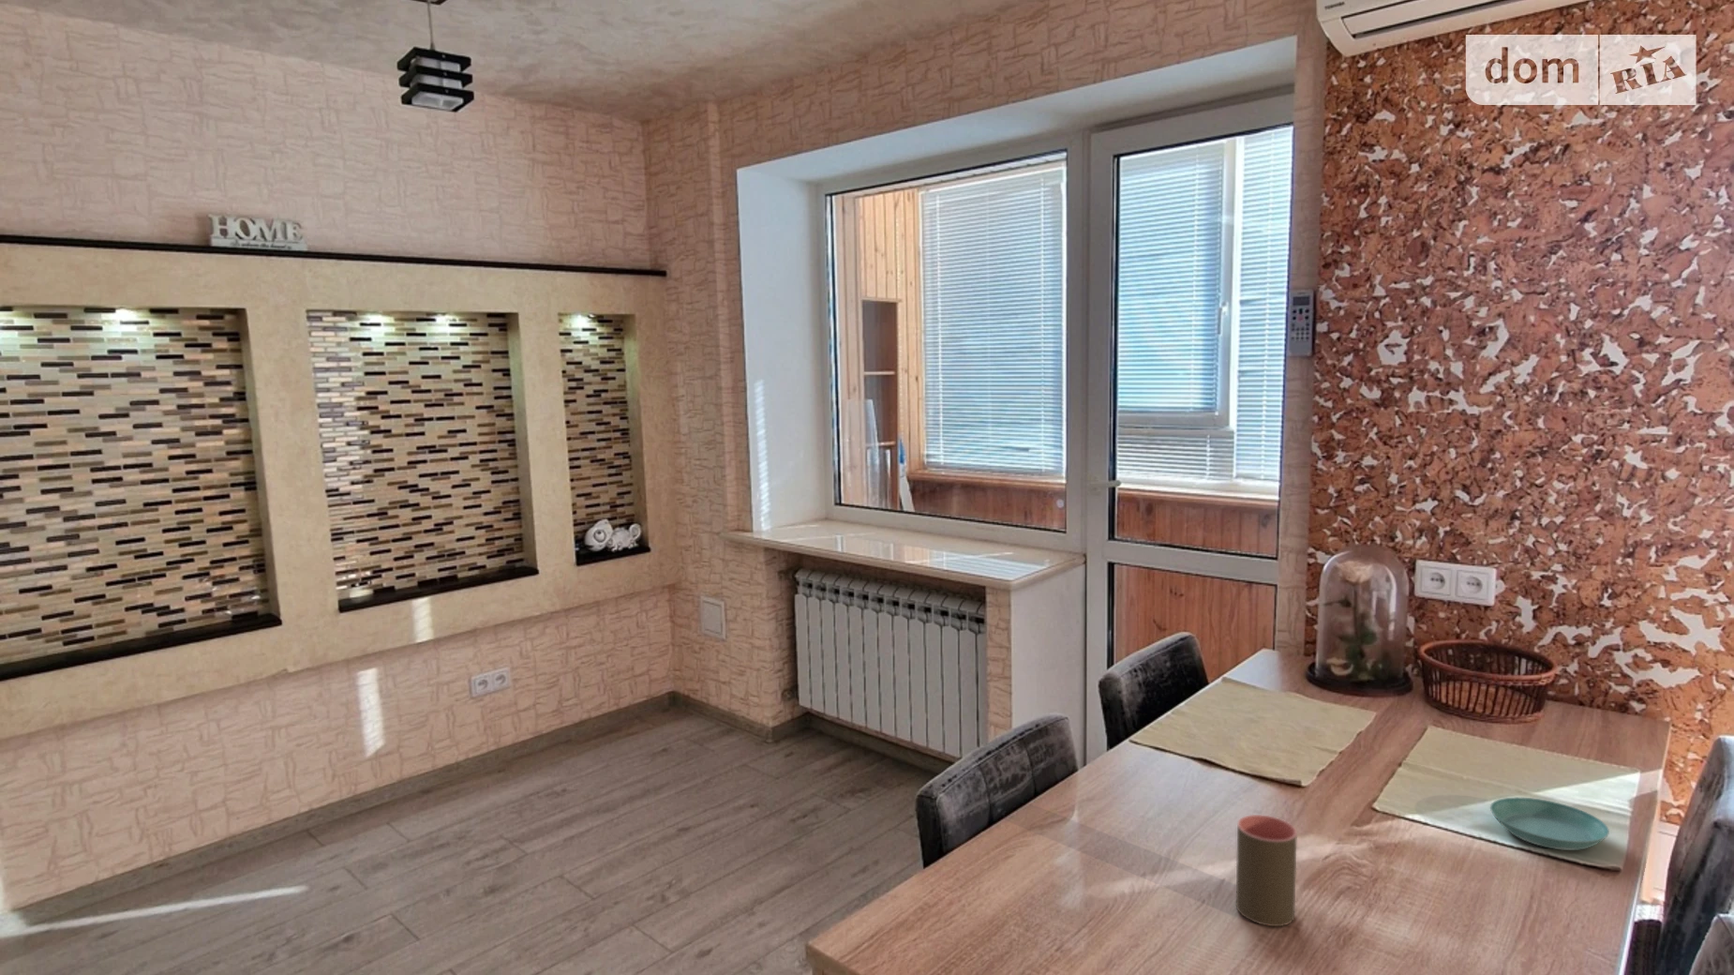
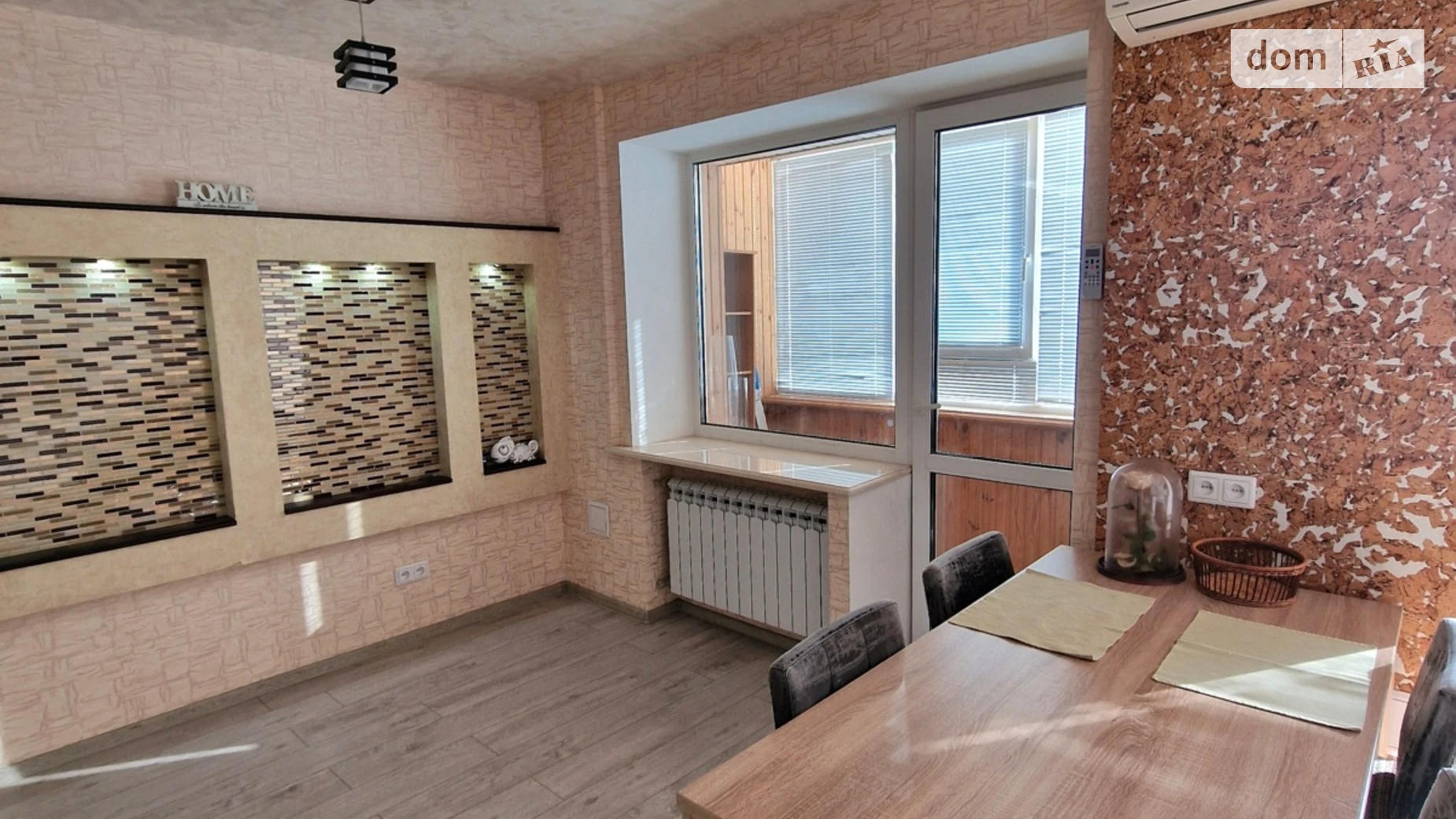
- saucer [1490,796,1610,851]
- cup [1235,814,1298,927]
